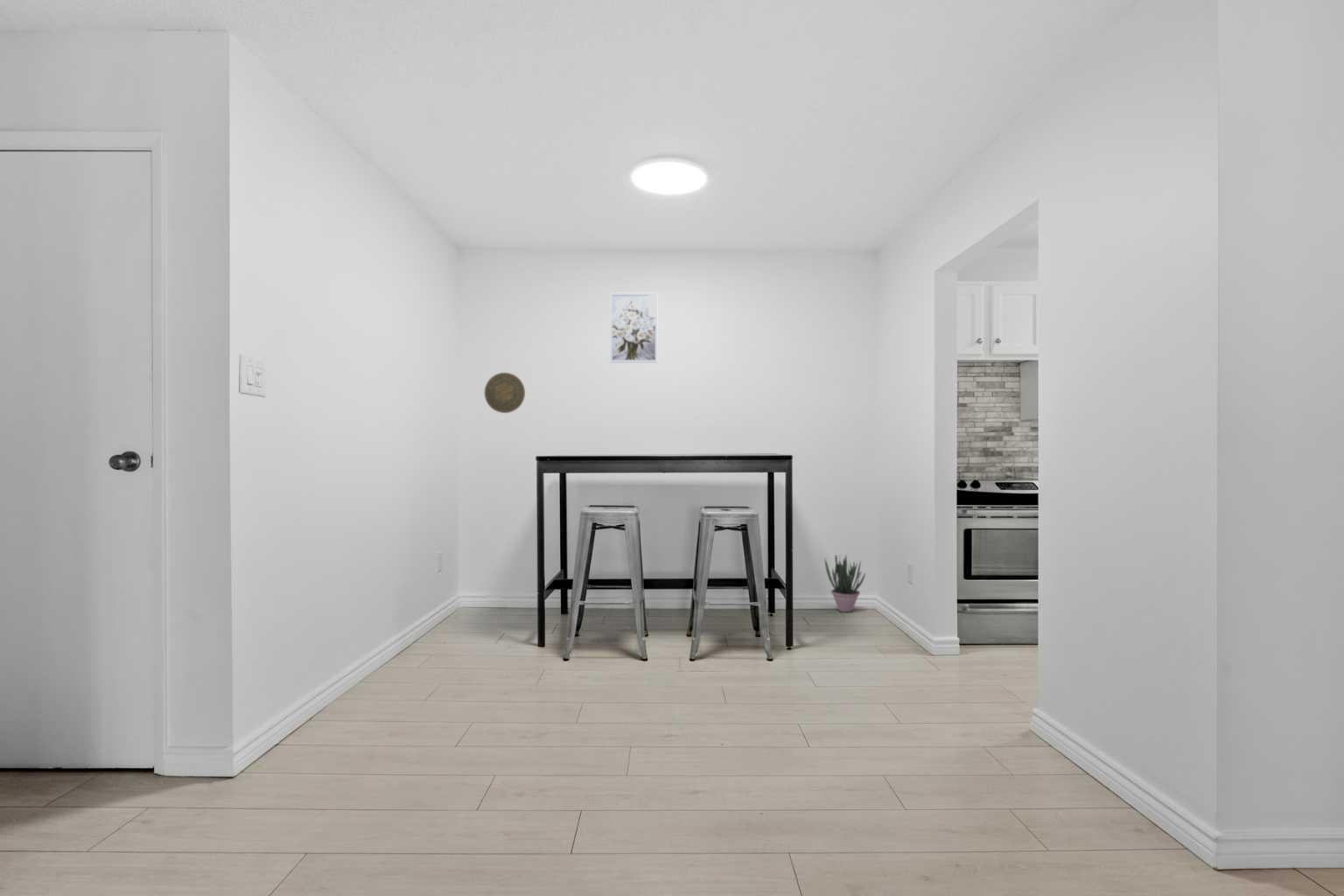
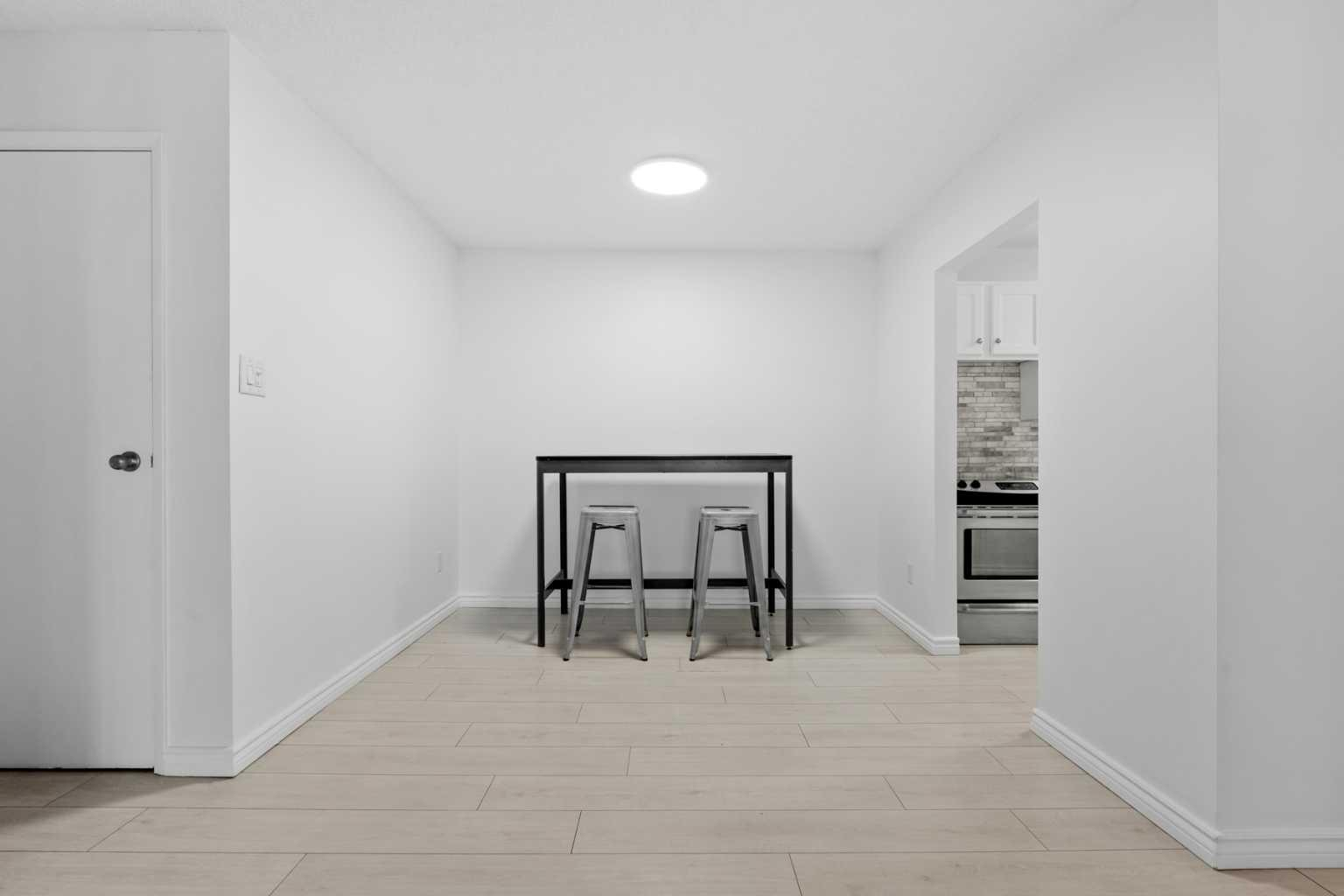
- potted plant [823,553,866,613]
- wall art [609,292,658,364]
- decorative plate [484,372,526,414]
